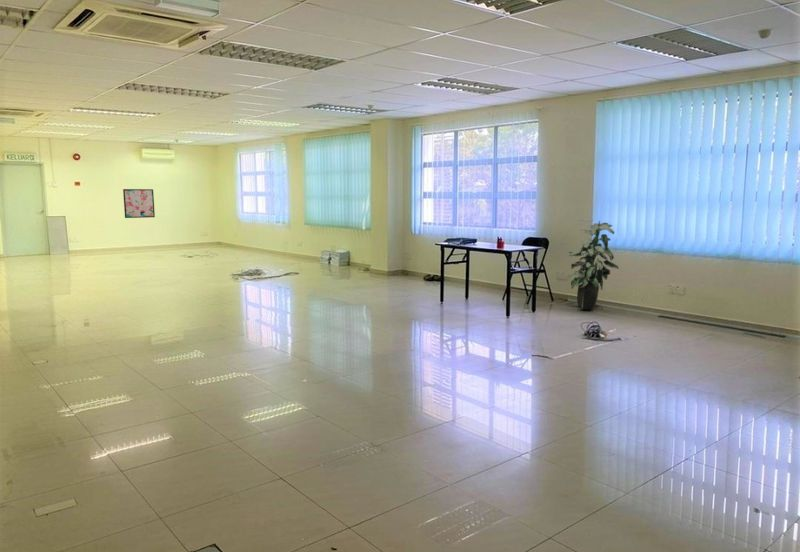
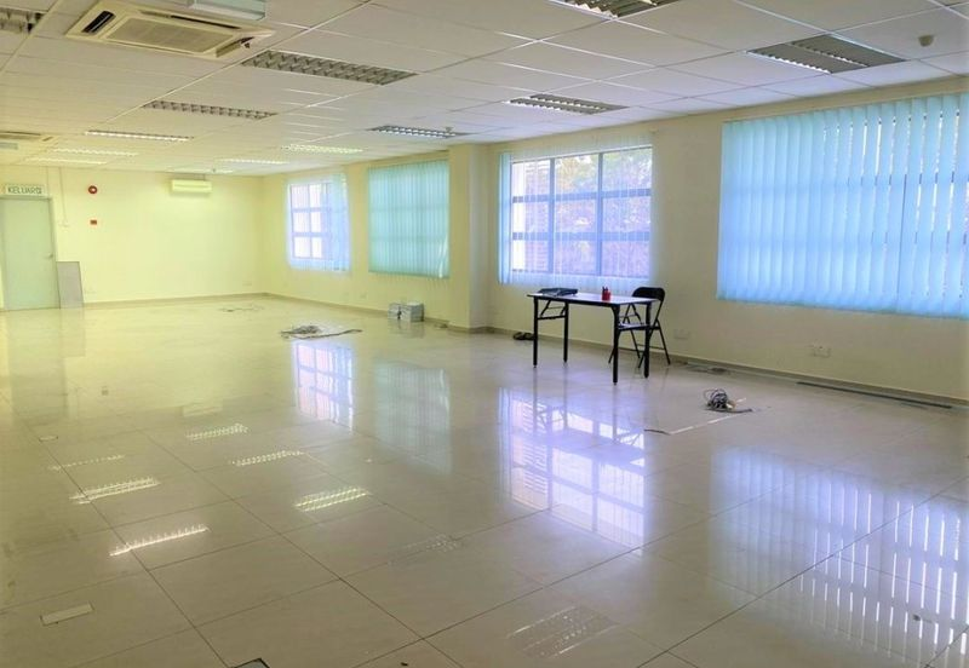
- wall art [122,188,156,219]
- indoor plant [567,217,620,312]
